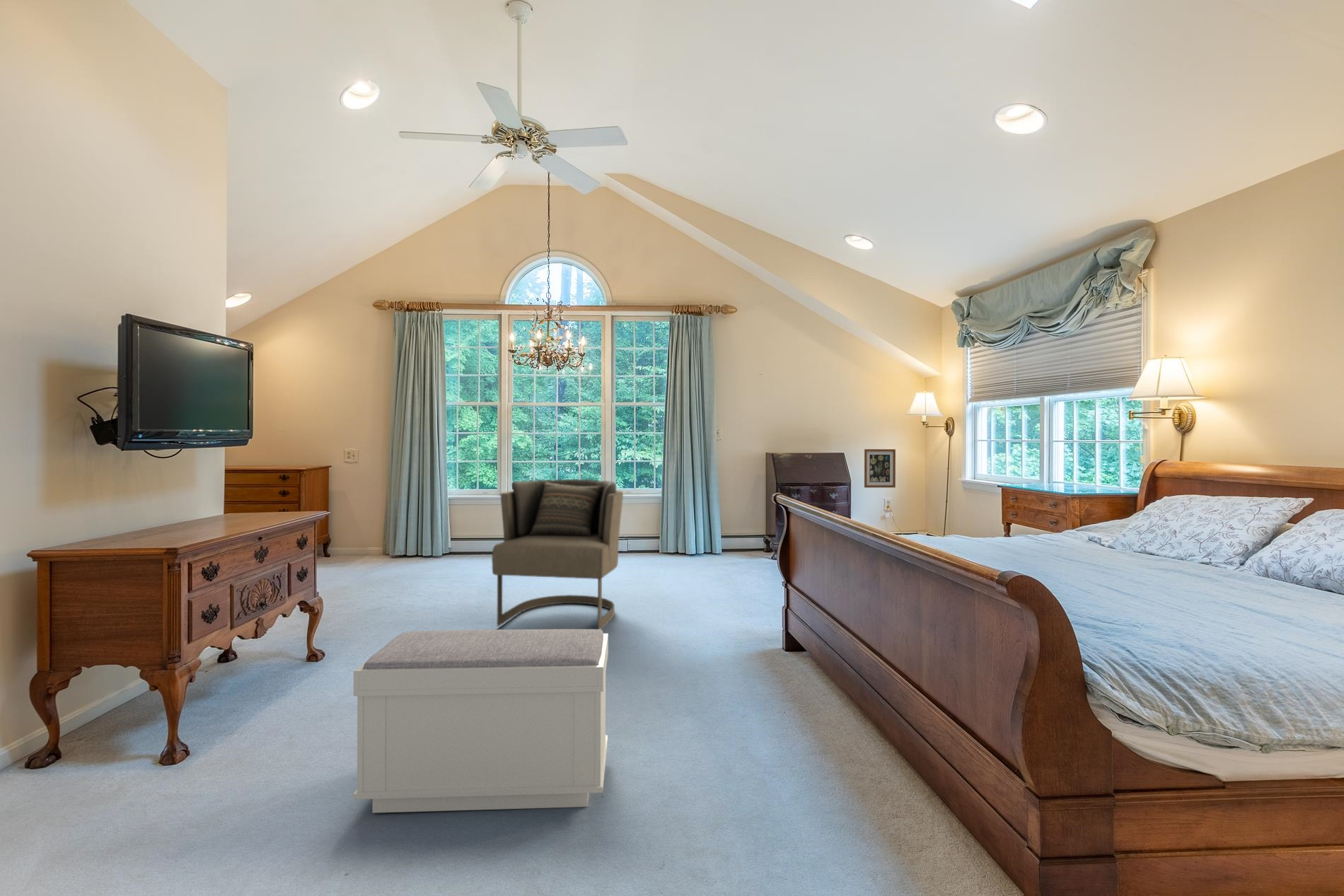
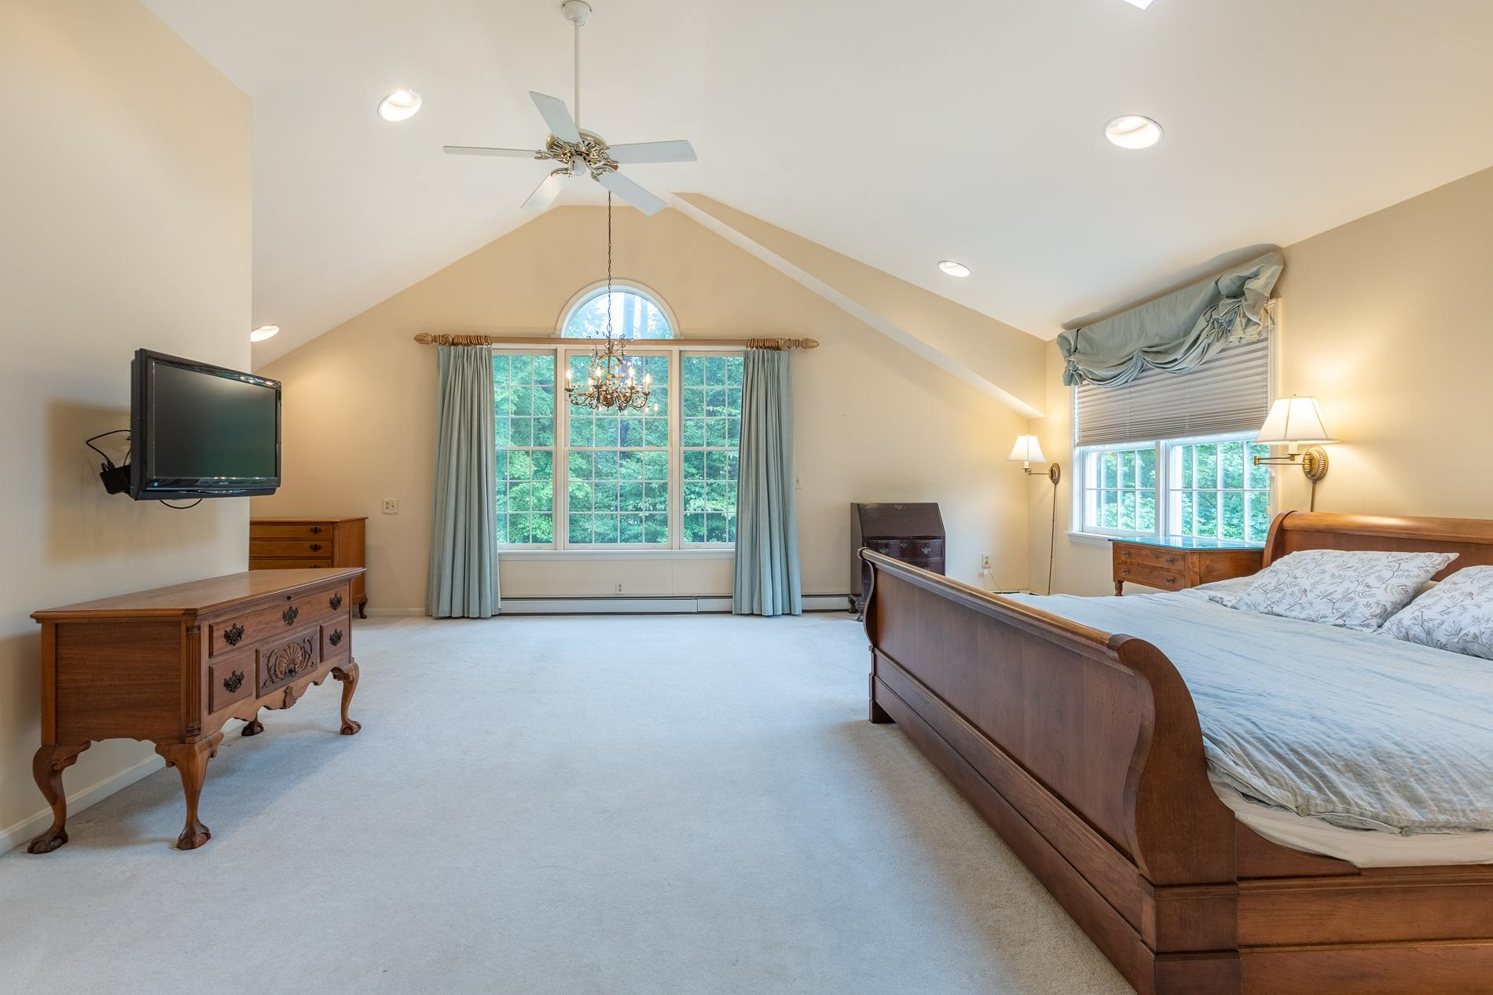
- armchair [491,478,624,630]
- wall art [864,448,896,488]
- bench [352,629,609,813]
